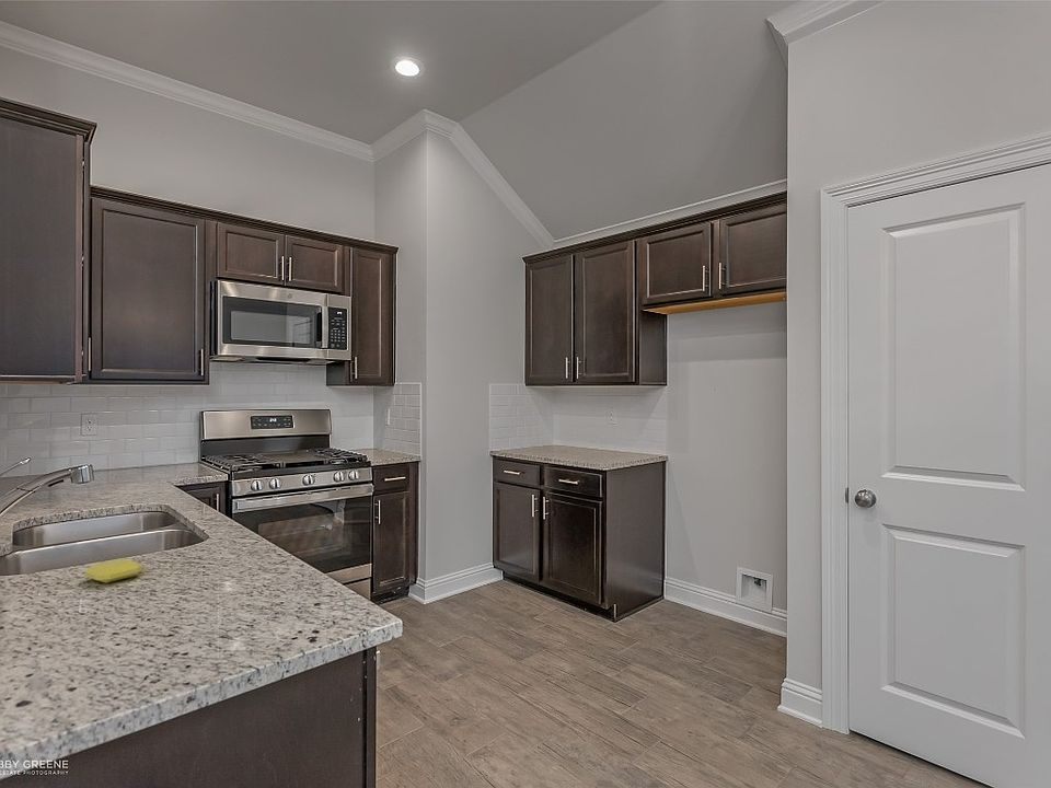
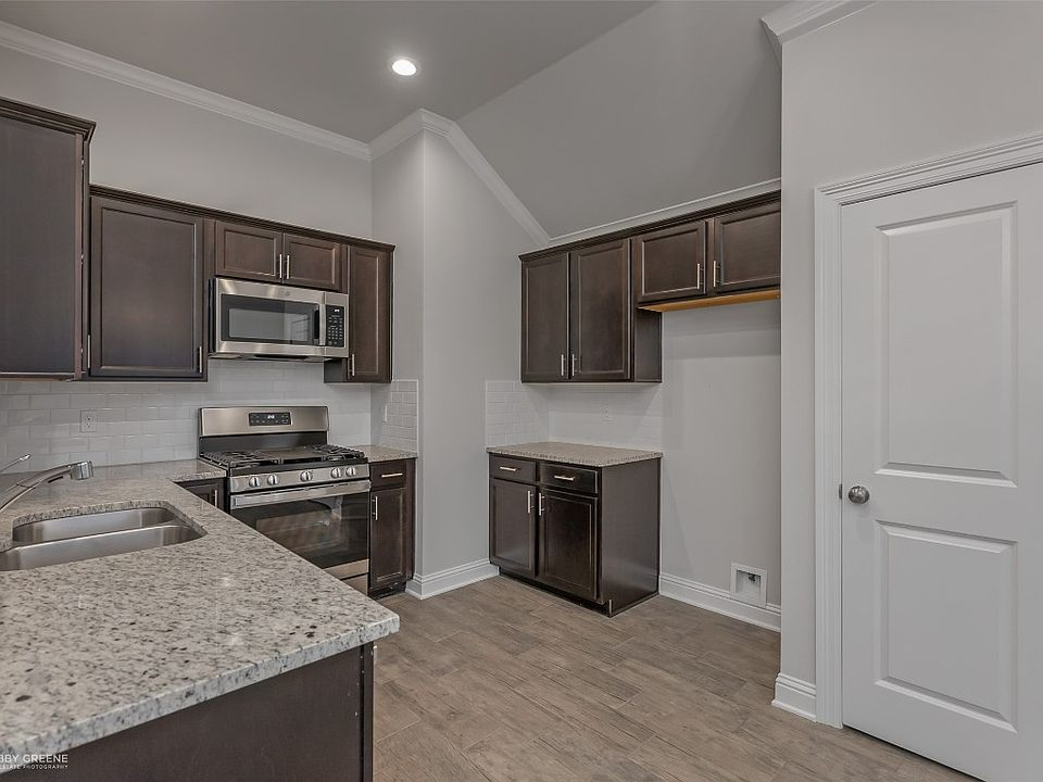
- soap bar [83,557,145,584]
